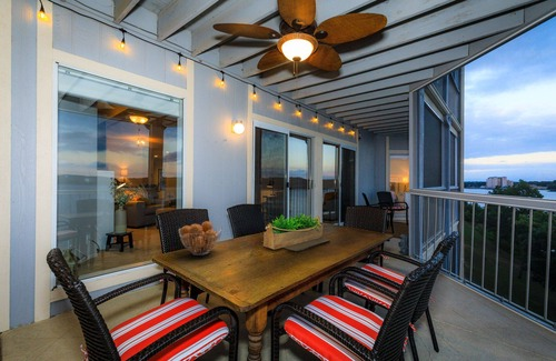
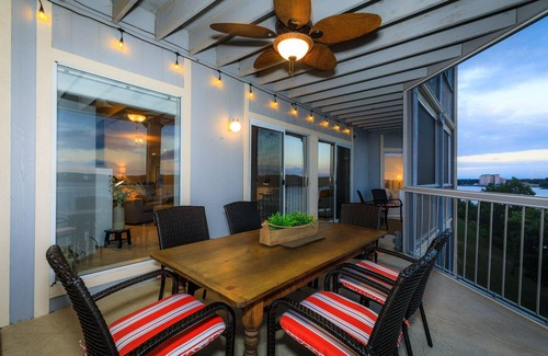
- fruit basket [178,220,224,257]
